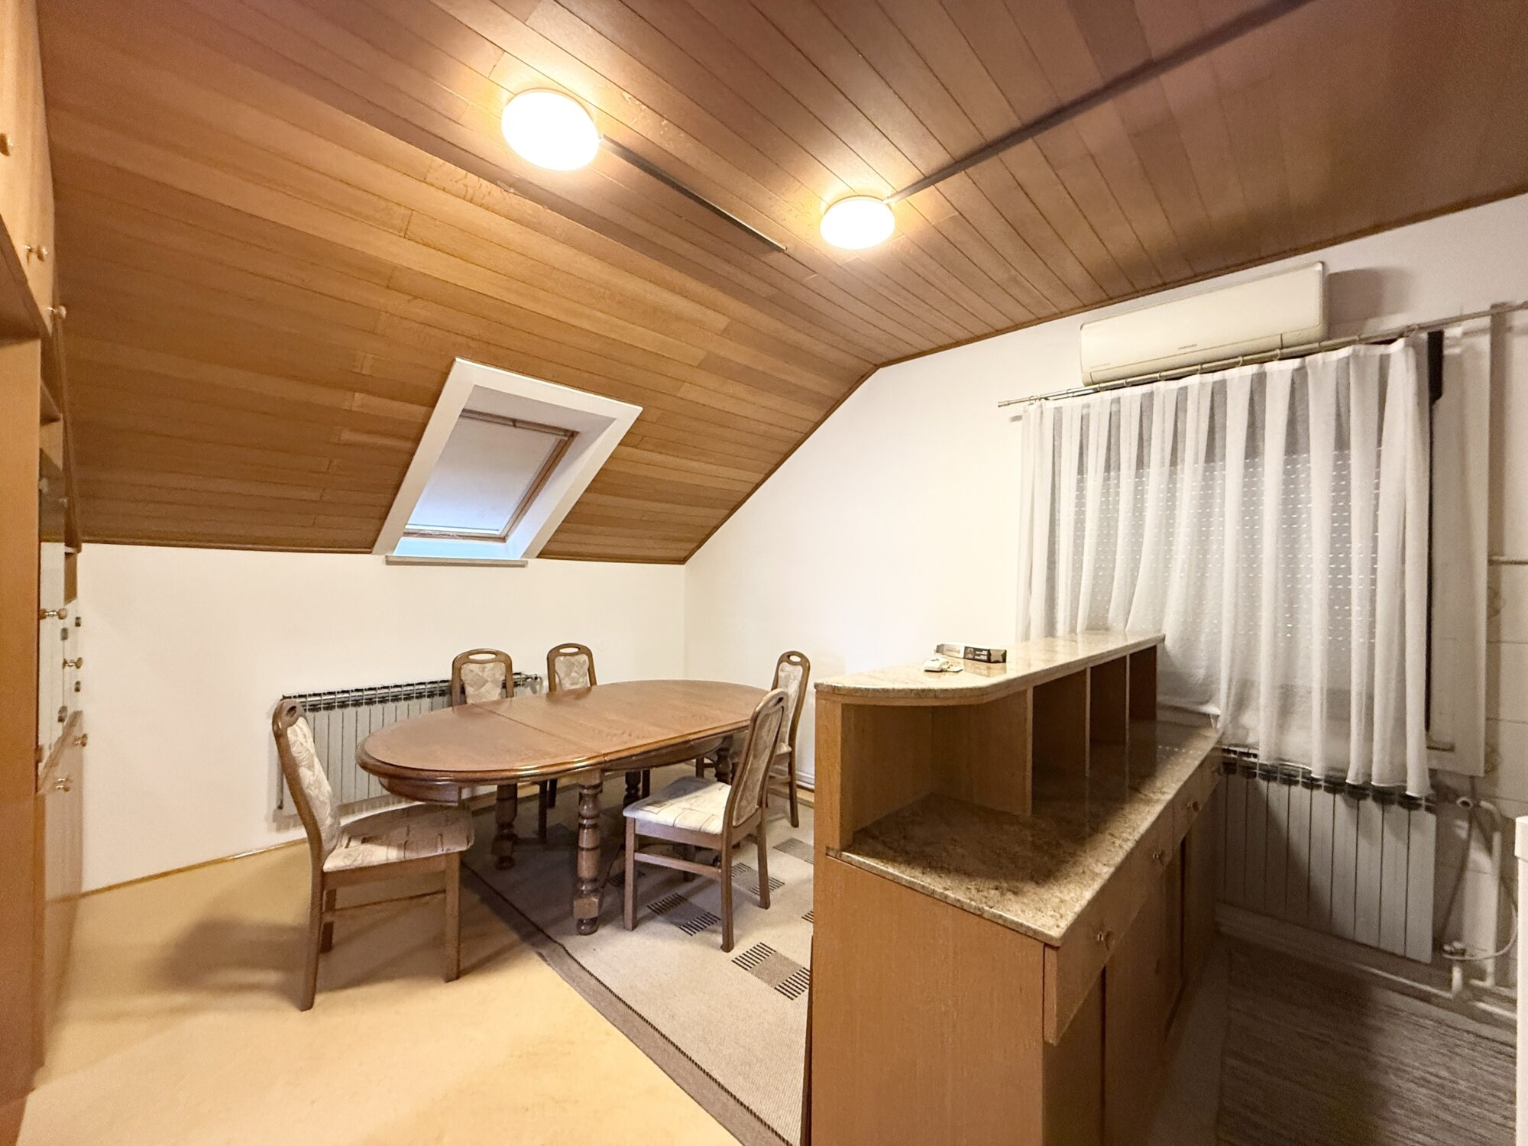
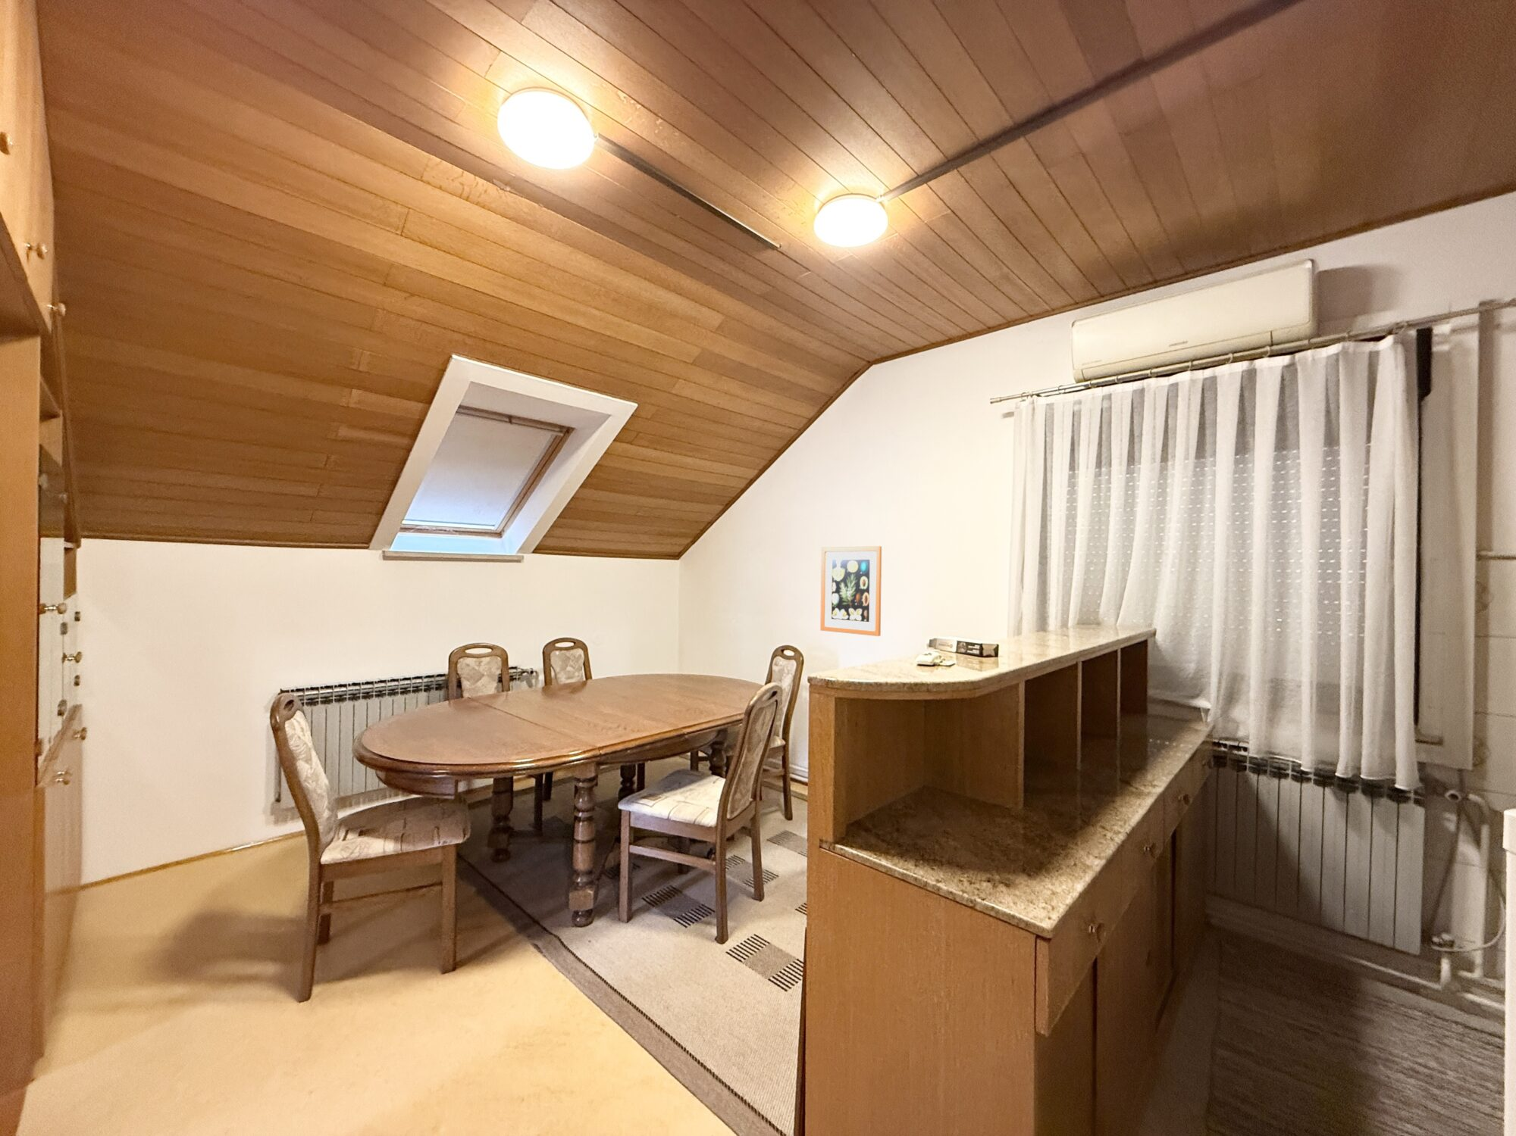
+ wall art [819,545,882,637]
